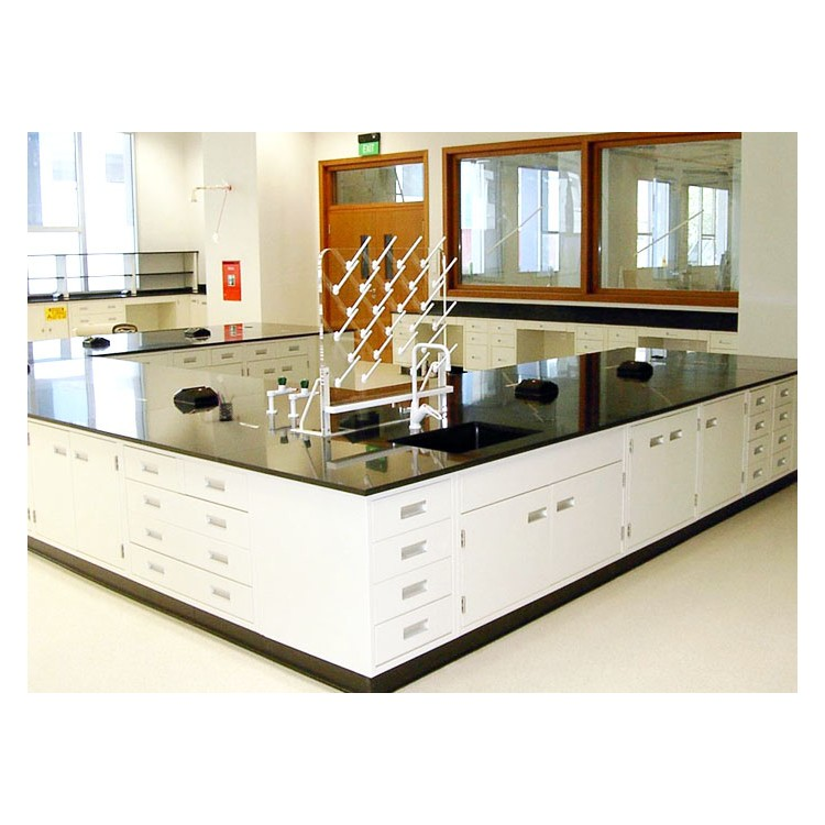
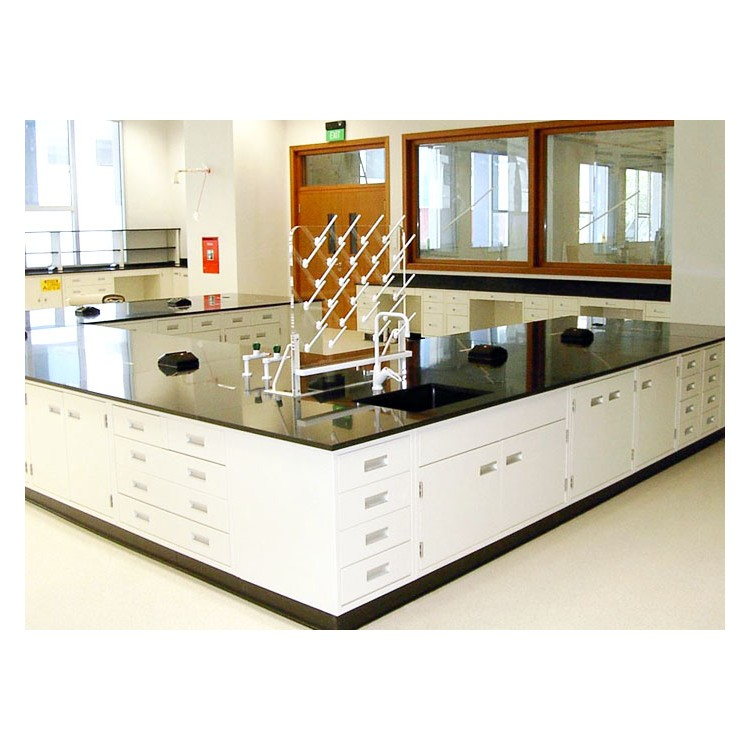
- pen holder [216,391,235,421]
